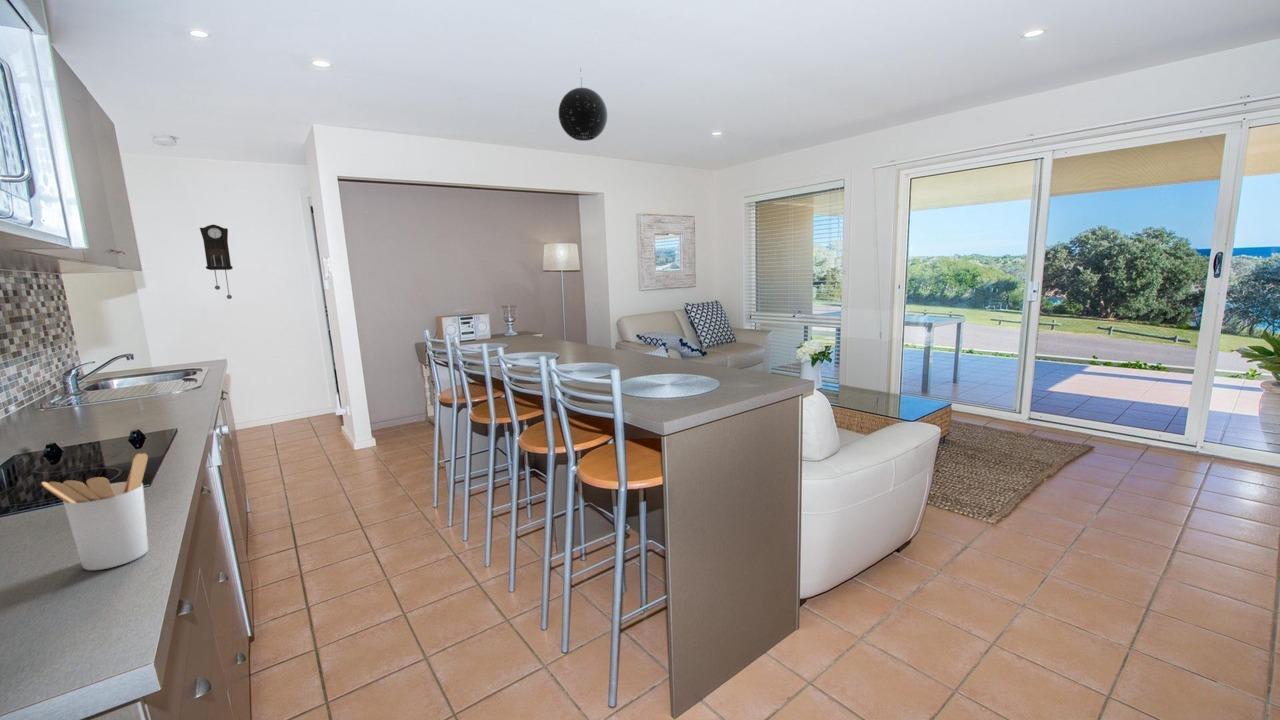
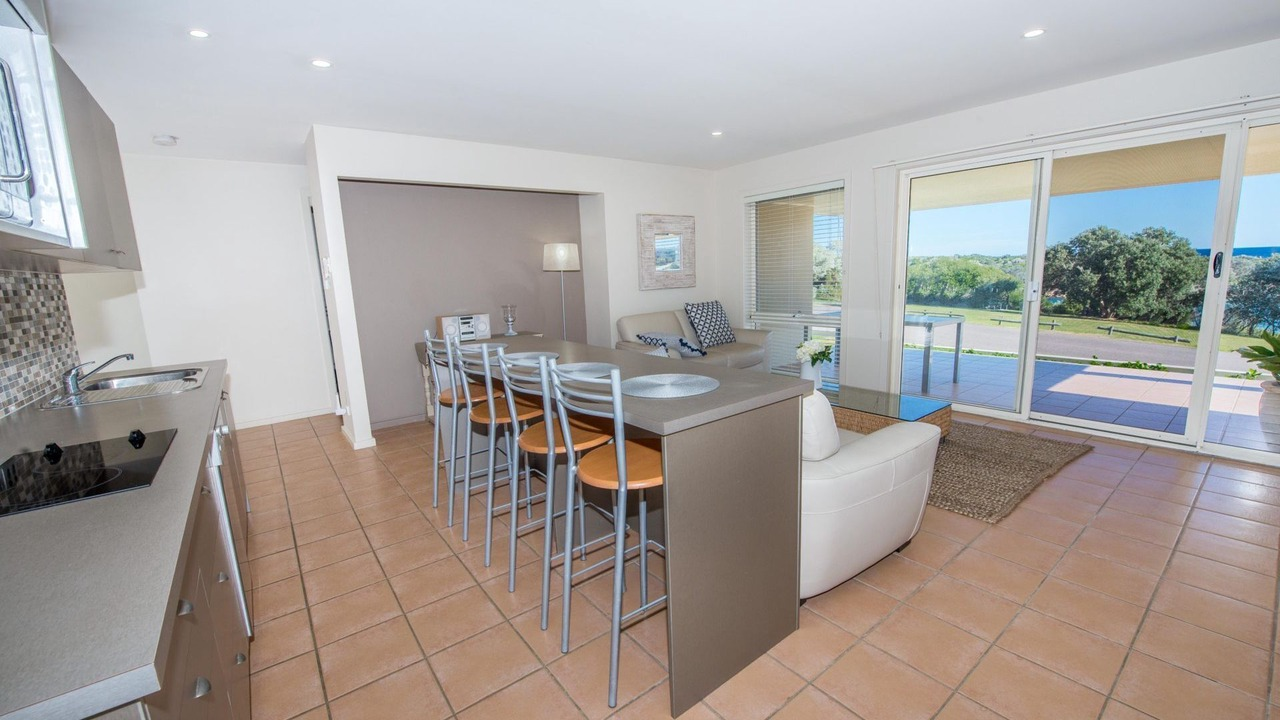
- utensil holder [40,452,150,571]
- pendant light [558,67,608,142]
- pendulum clock [199,224,234,300]
